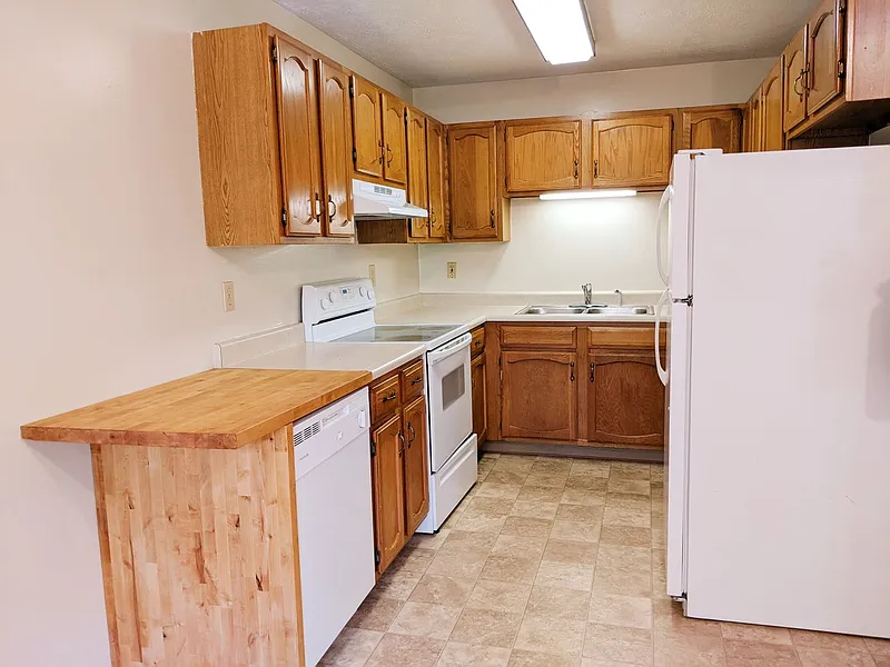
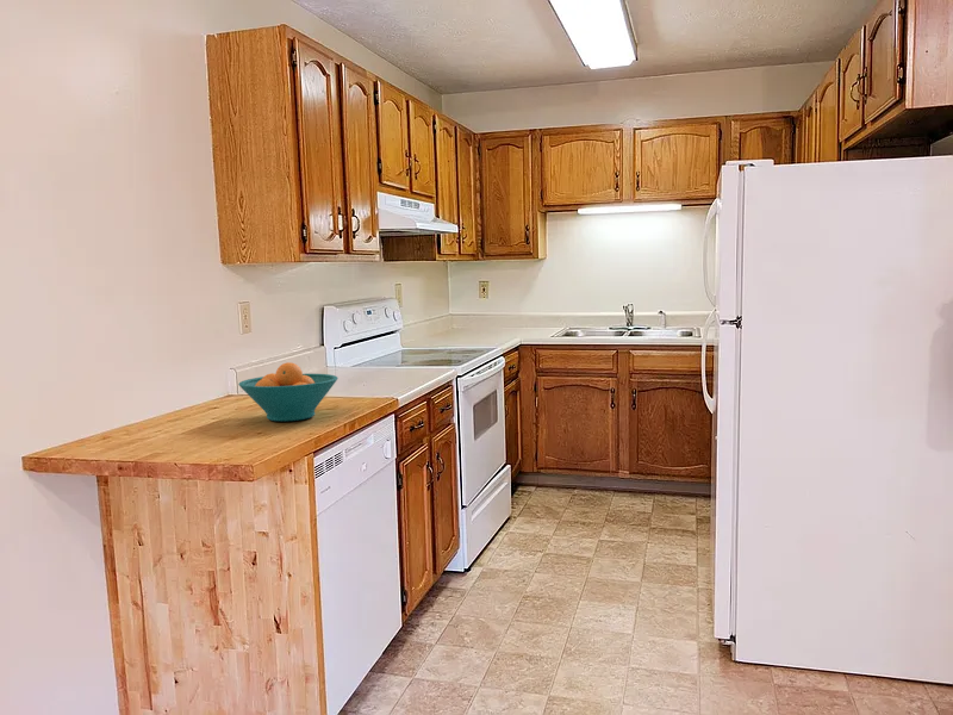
+ fruit bowl [237,361,340,422]
